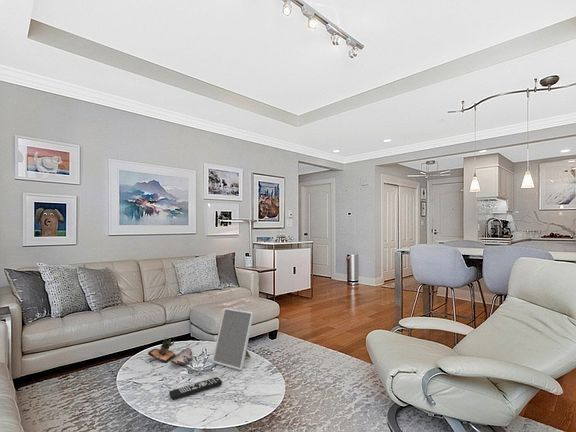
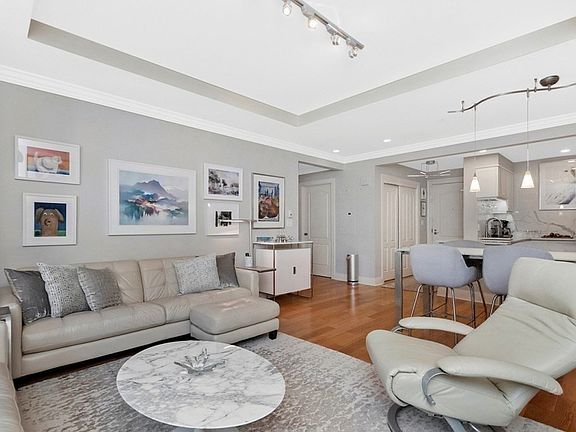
- picture frame [211,307,255,371]
- decorative bowl [147,338,194,366]
- remote control [168,376,223,401]
